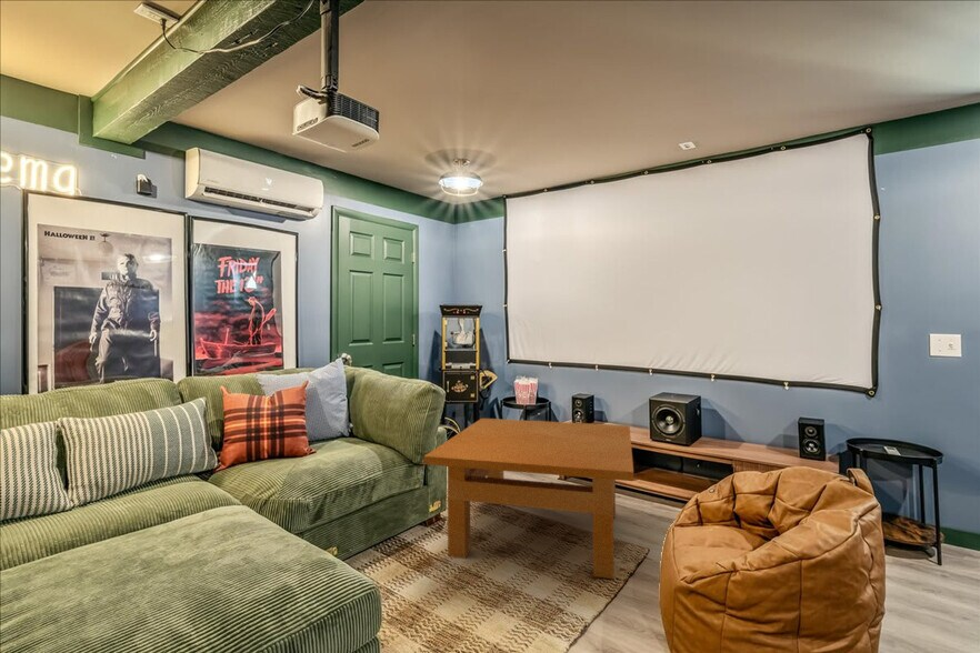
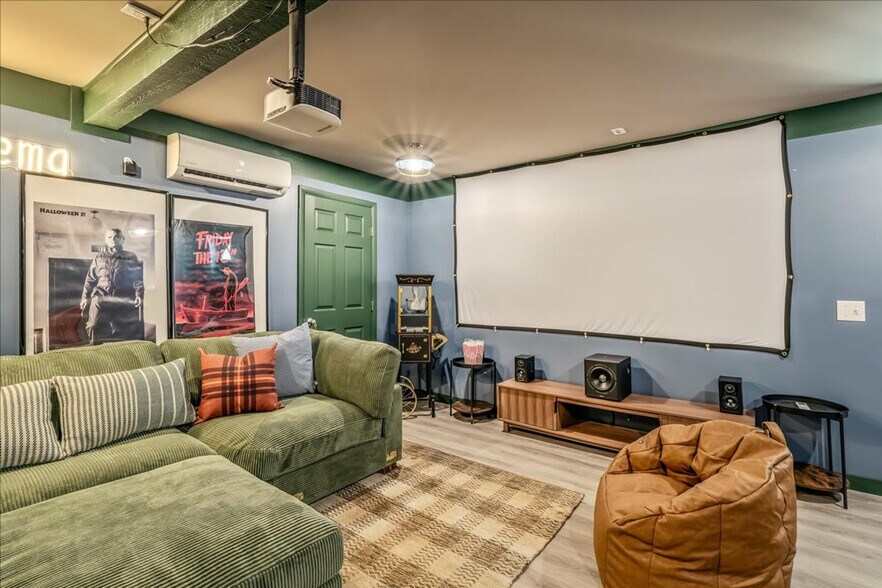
- table [423,418,634,580]
